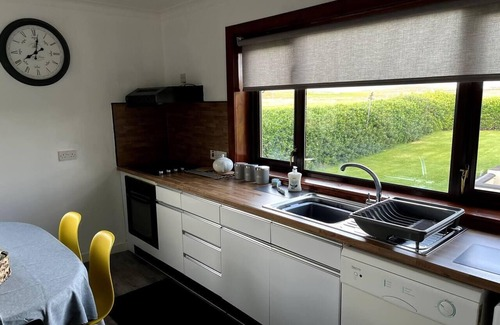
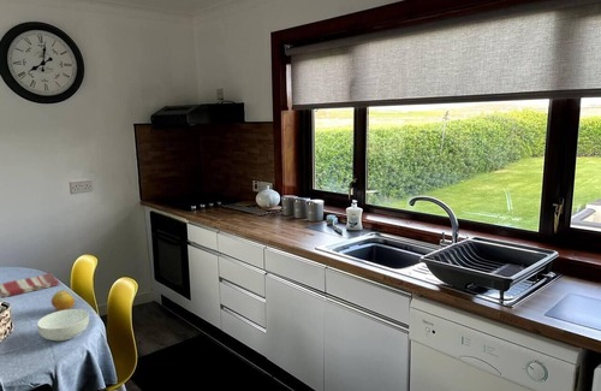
+ dish towel [0,272,60,298]
+ cereal bowl [36,308,90,342]
+ fruit [50,289,76,312]
